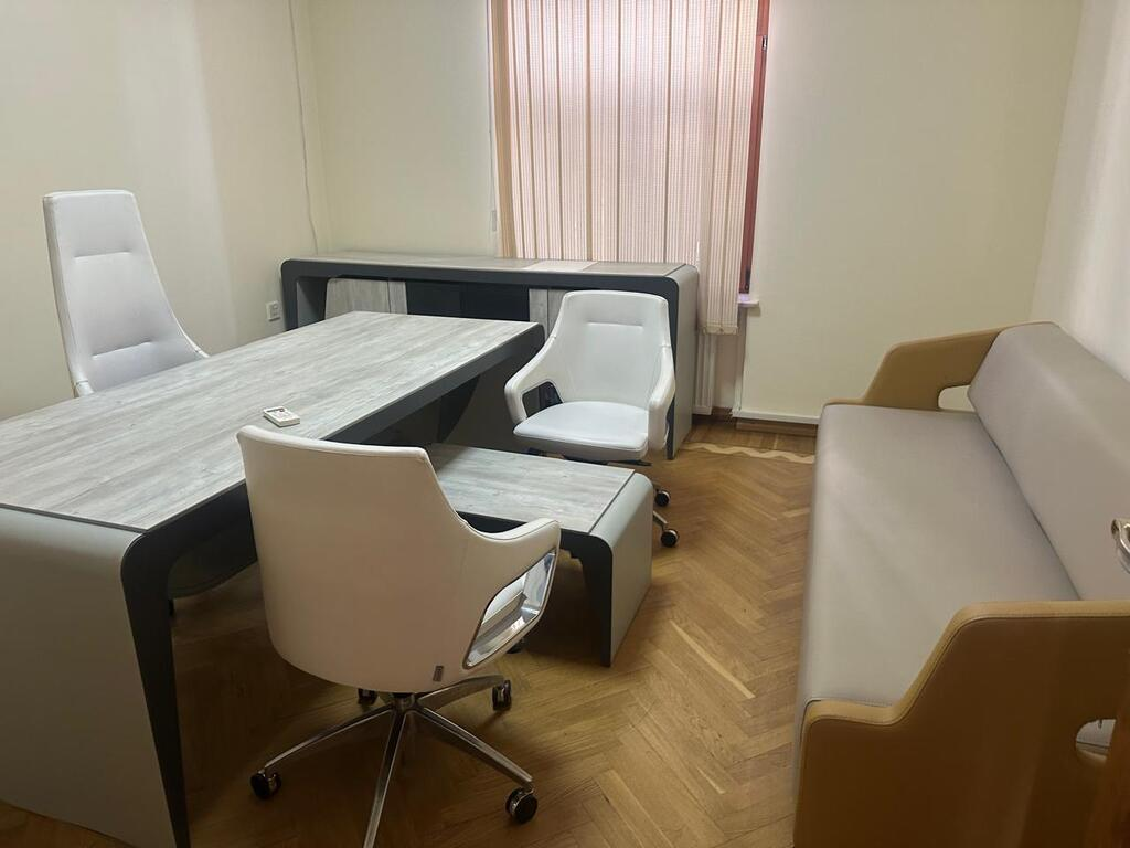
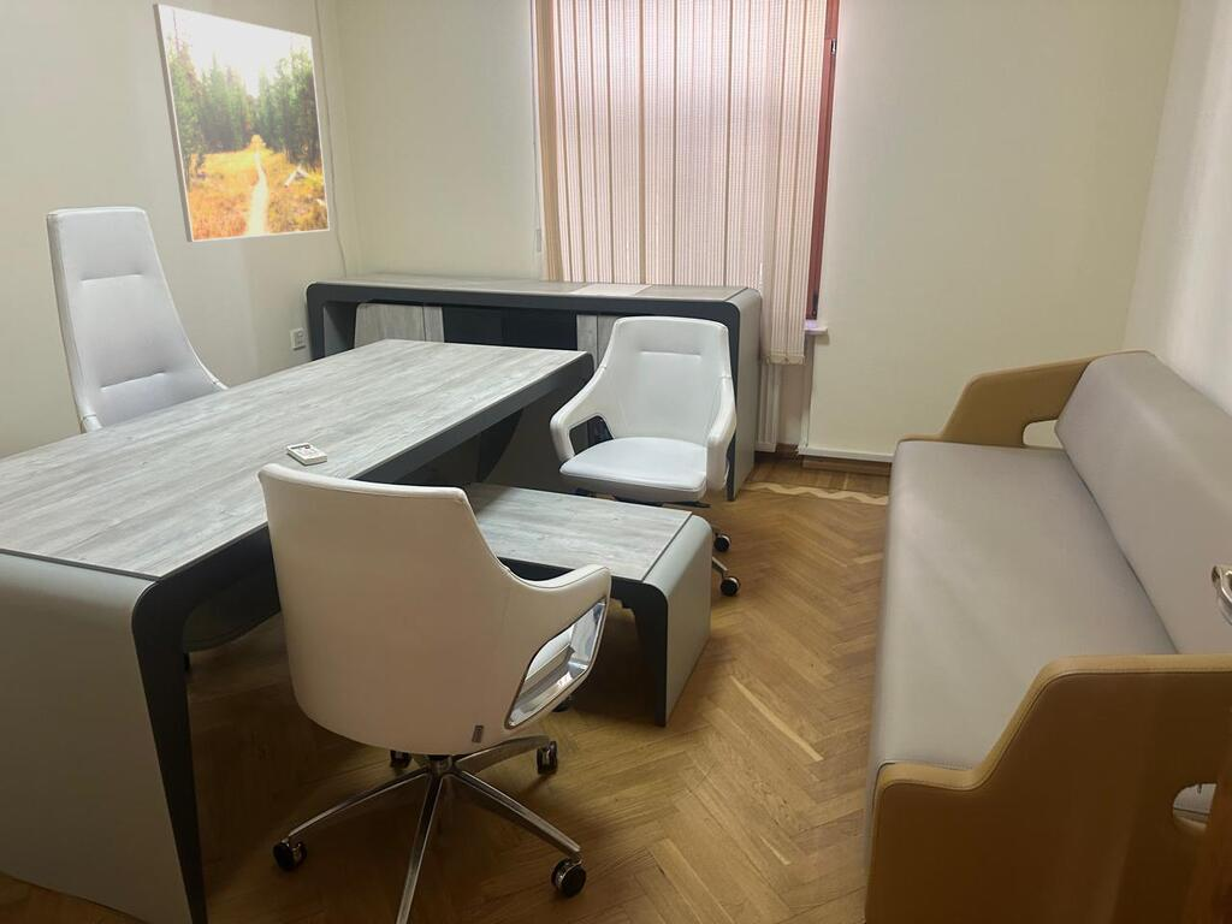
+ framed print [152,2,331,243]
